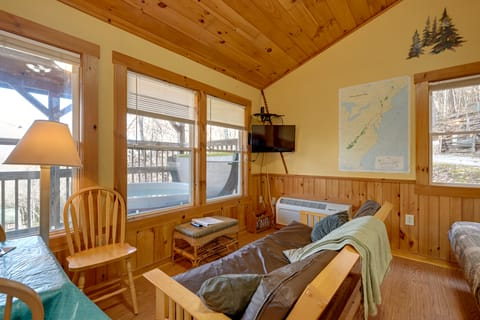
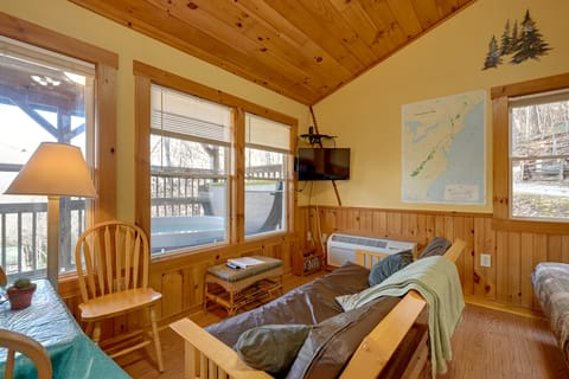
+ potted succulent [5,276,38,311]
